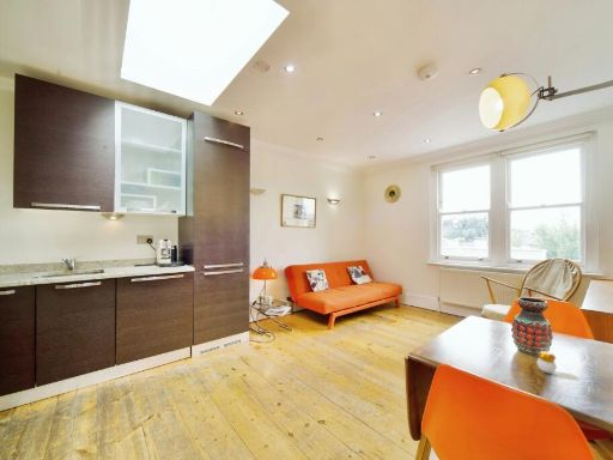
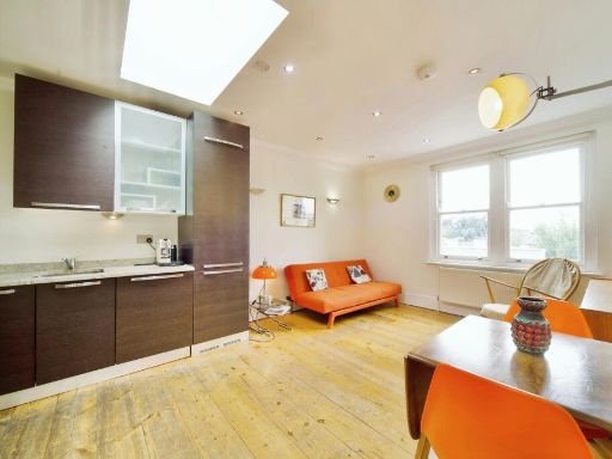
- candle [535,349,558,374]
